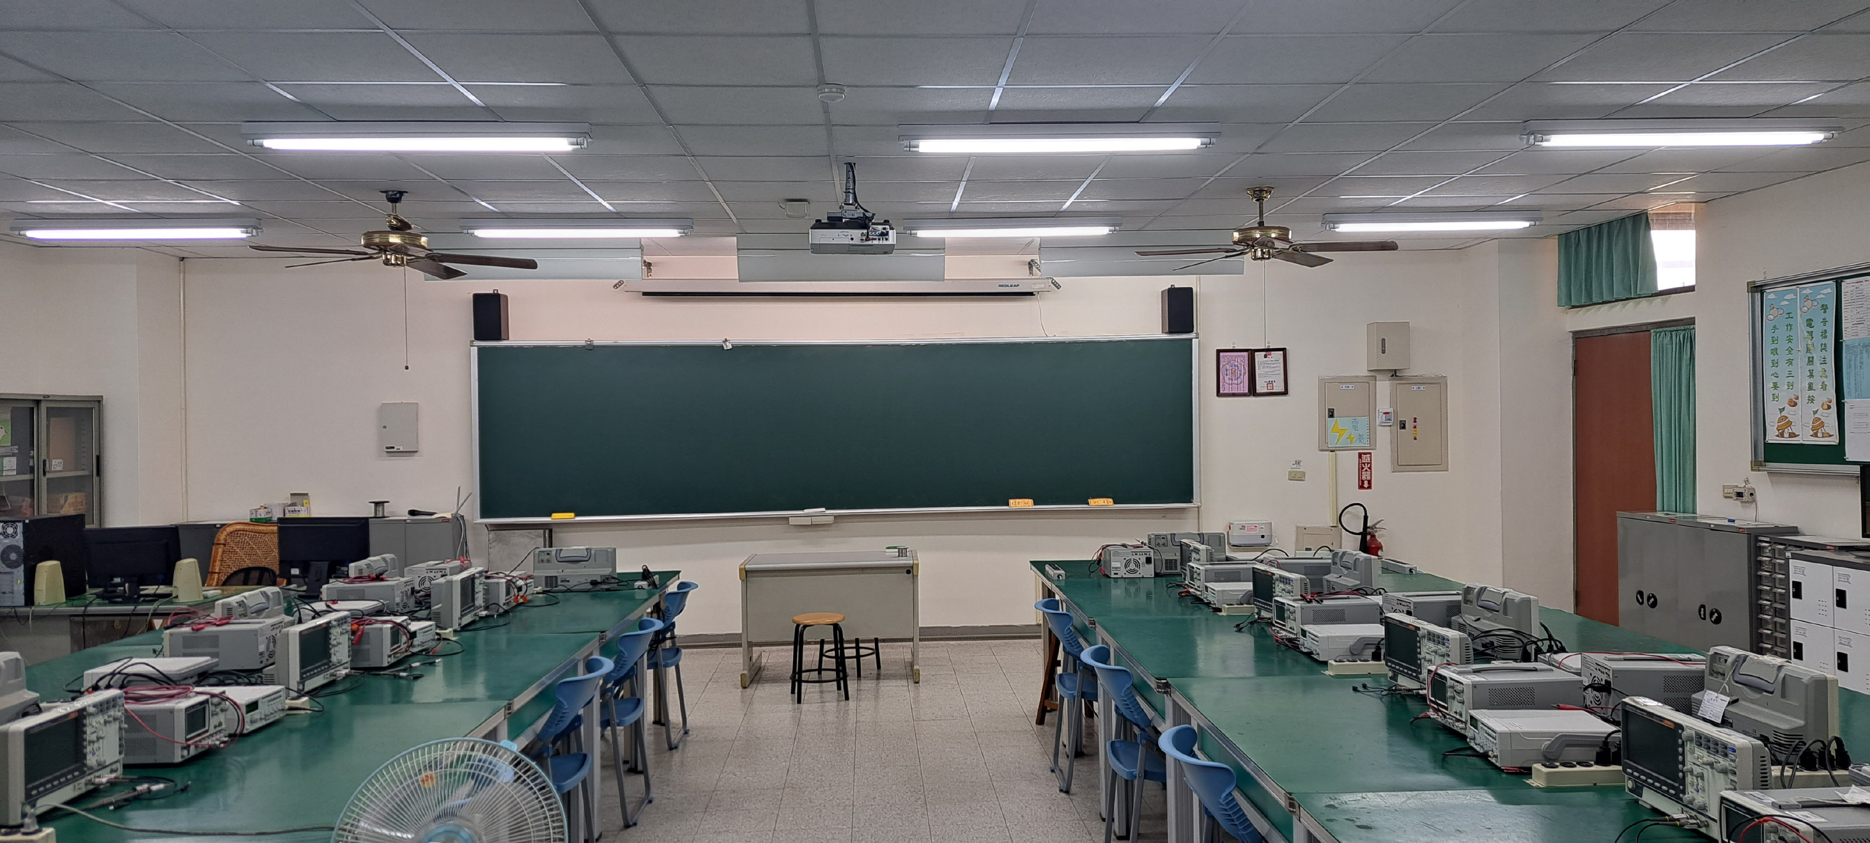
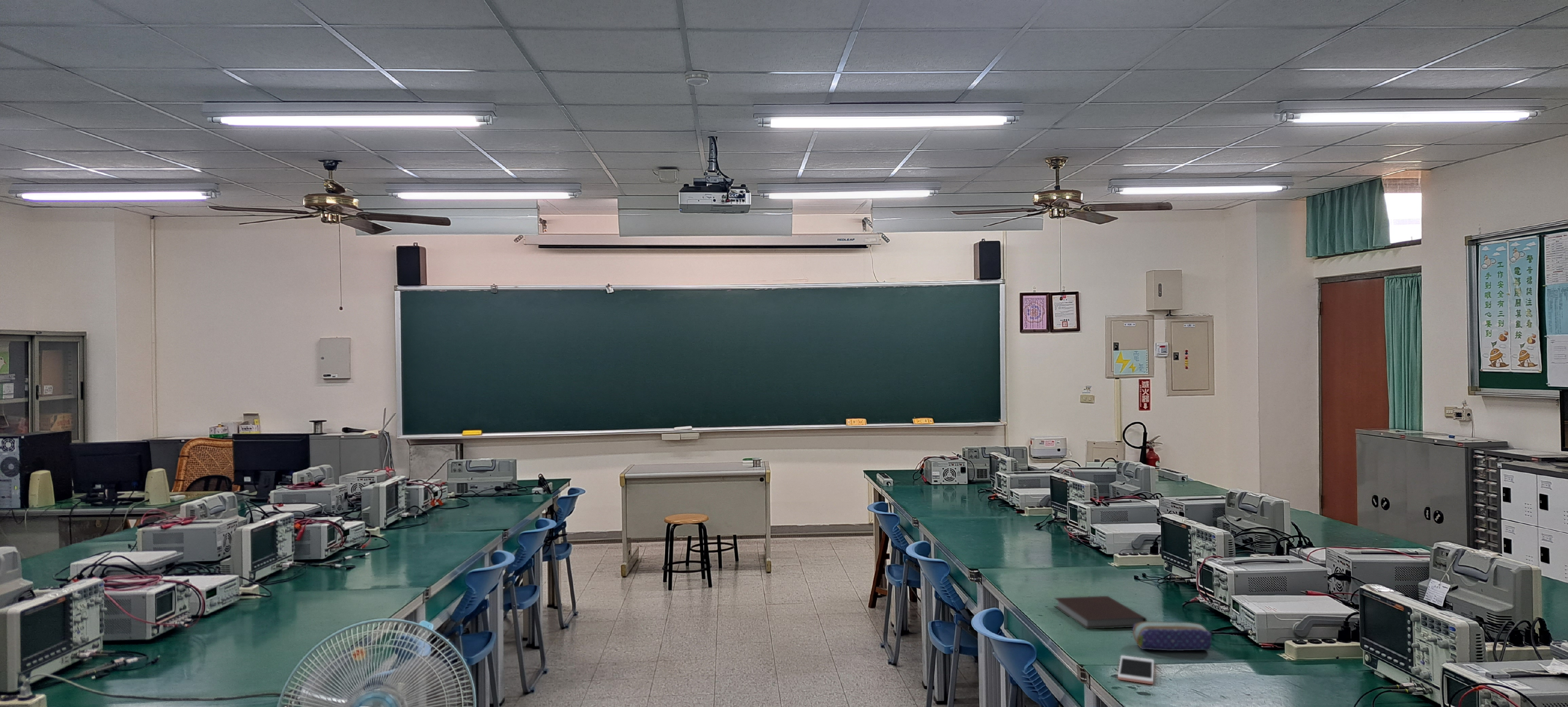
+ cell phone [1117,655,1155,684]
+ pencil case [1132,622,1212,651]
+ notebook [1054,596,1147,629]
